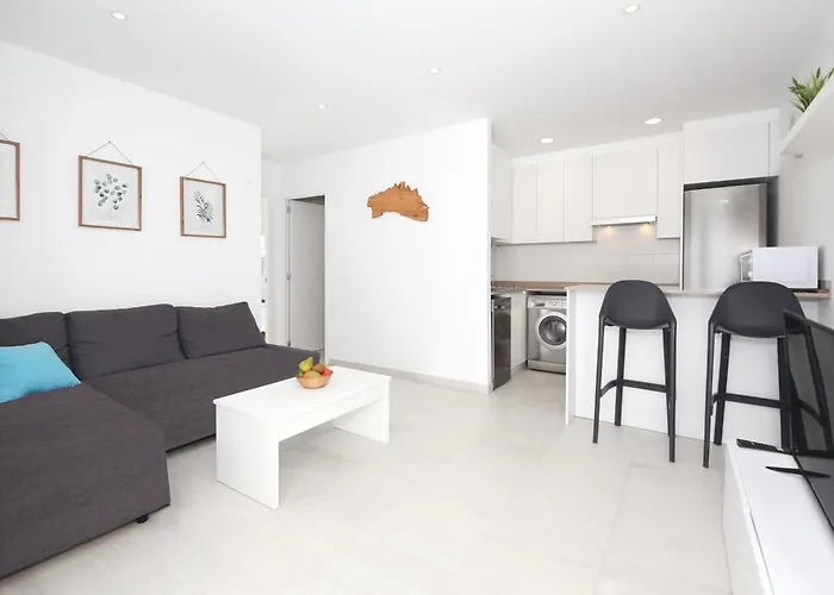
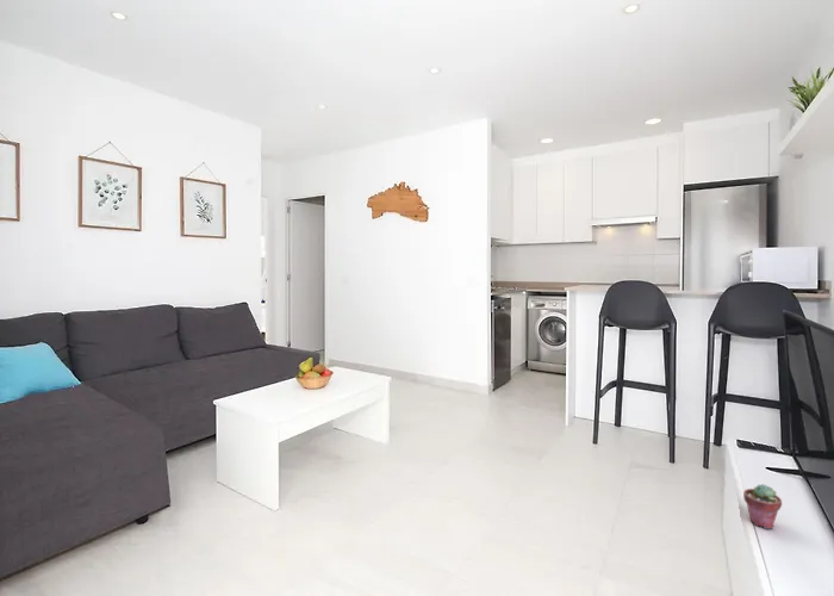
+ potted succulent [742,483,783,530]
